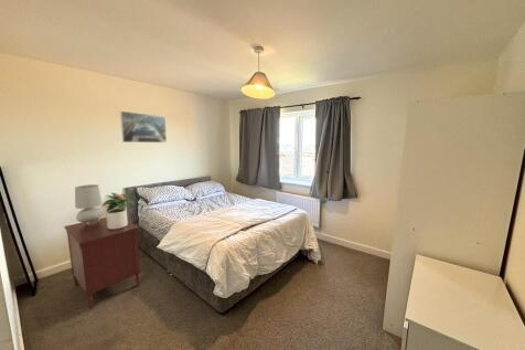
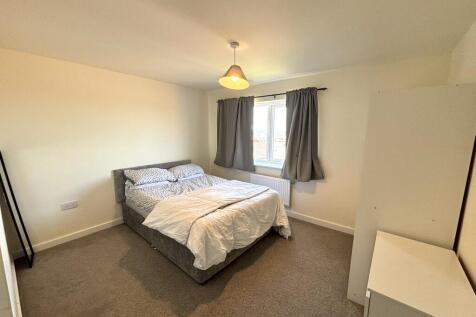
- dresser [63,216,142,310]
- potted plant [101,191,136,229]
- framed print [119,109,168,144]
- table lamp [74,183,105,224]
